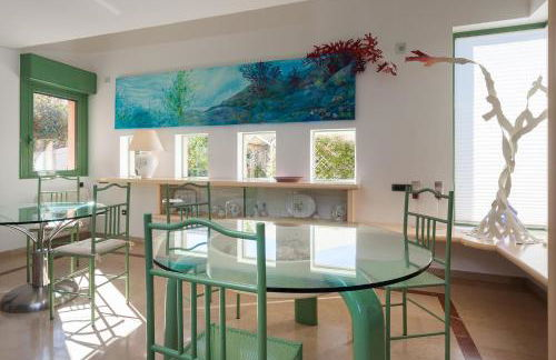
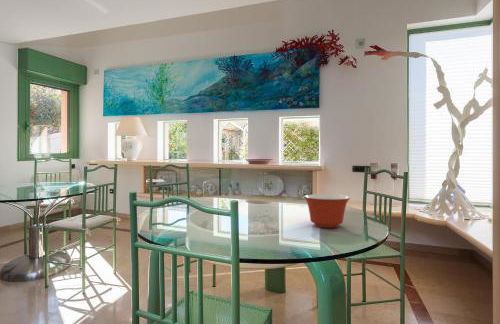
+ mixing bowl [303,193,351,229]
